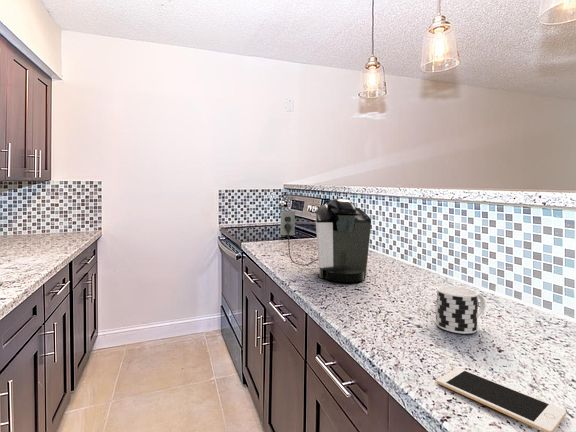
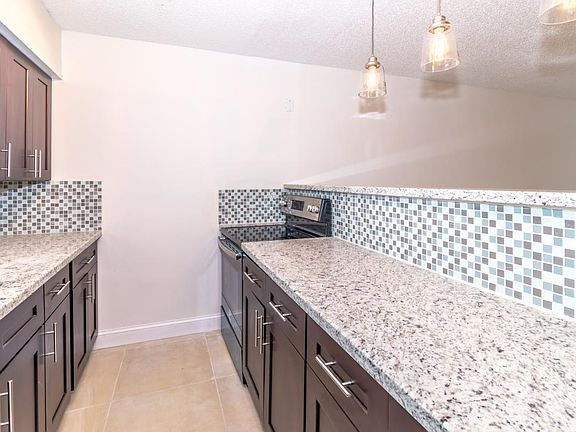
- cell phone [436,367,567,432]
- coffee maker [279,198,372,283]
- cup [435,285,486,335]
